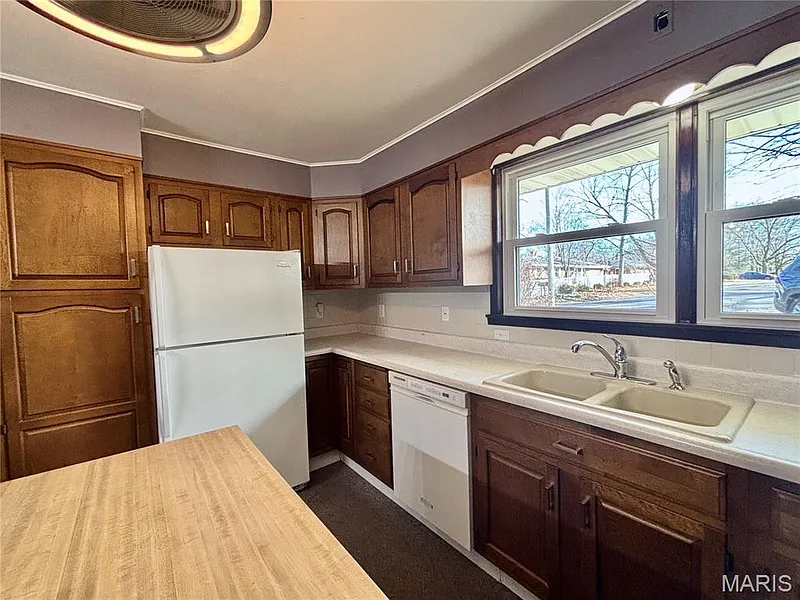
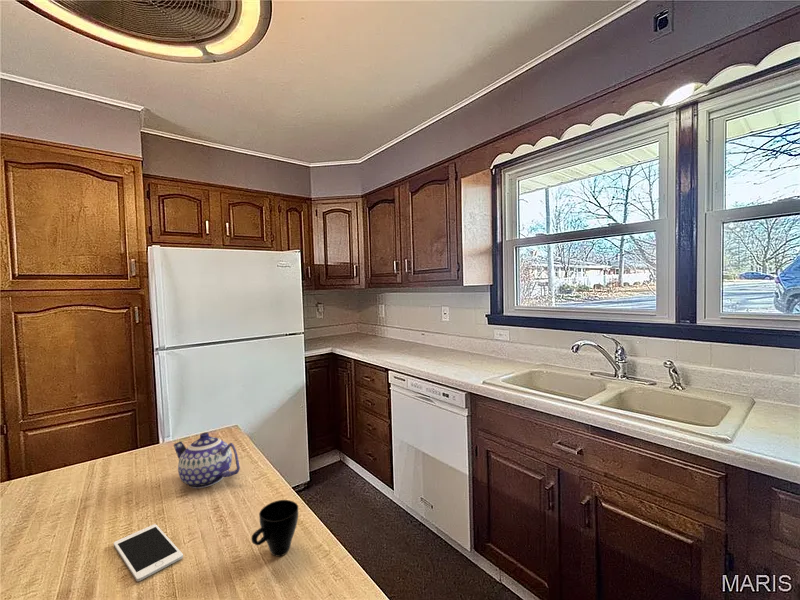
+ cup [250,499,300,558]
+ teapot [173,432,241,489]
+ cell phone [113,523,184,582]
